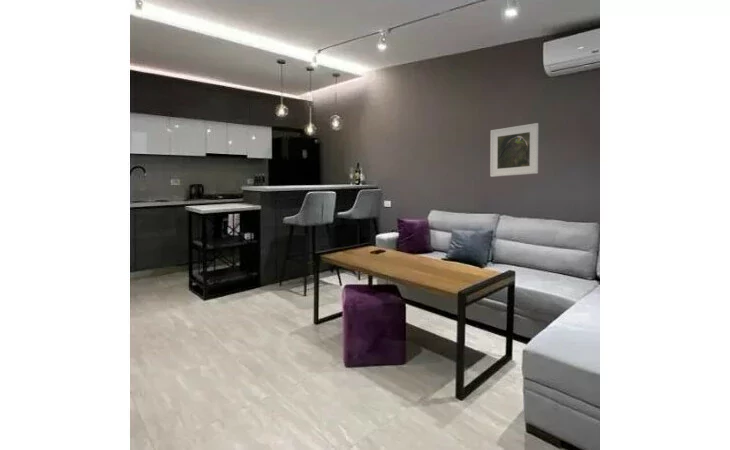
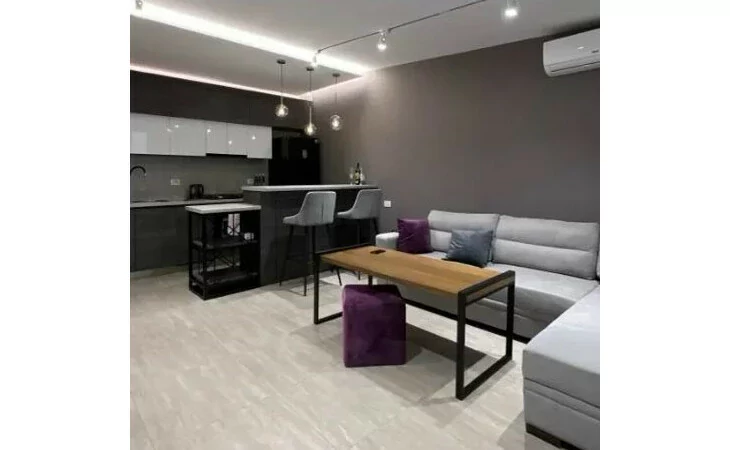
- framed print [489,122,539,178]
